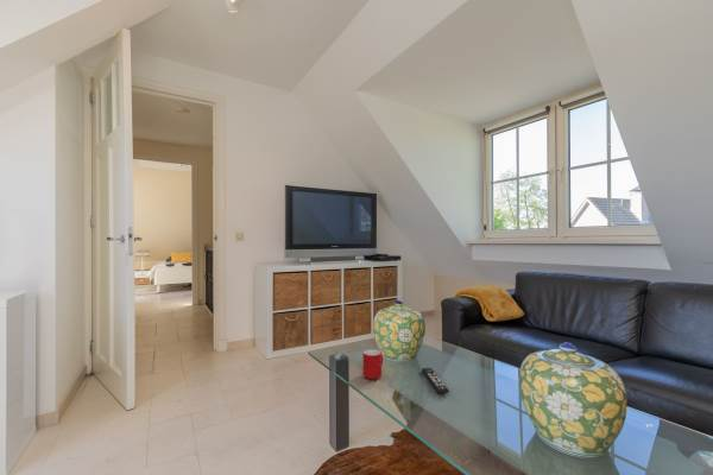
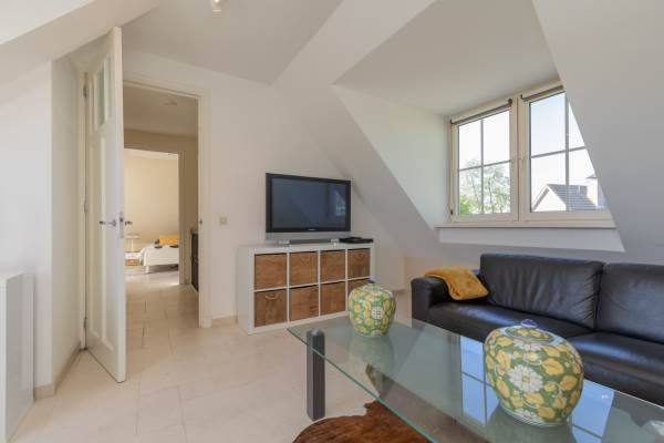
- cup [361,348,384,380]
- remote control [421,367,450,394]
